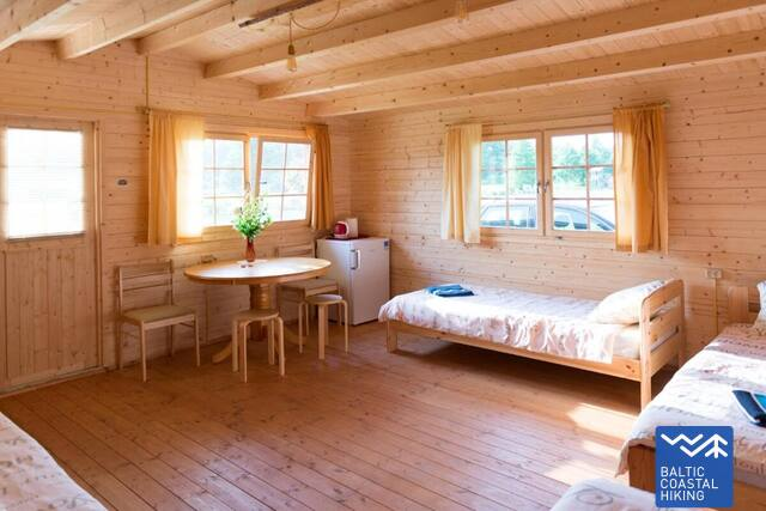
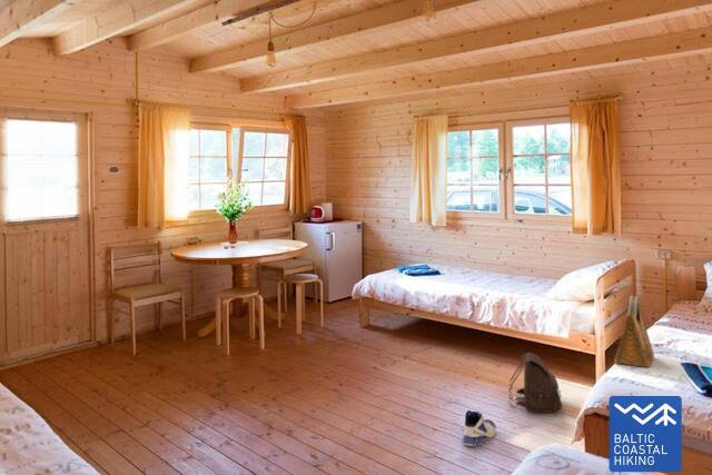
+ grocery bag [613,295,655,368]
+ sneaker [462,409,497,447]
+ satchel [507,352,563,414]
